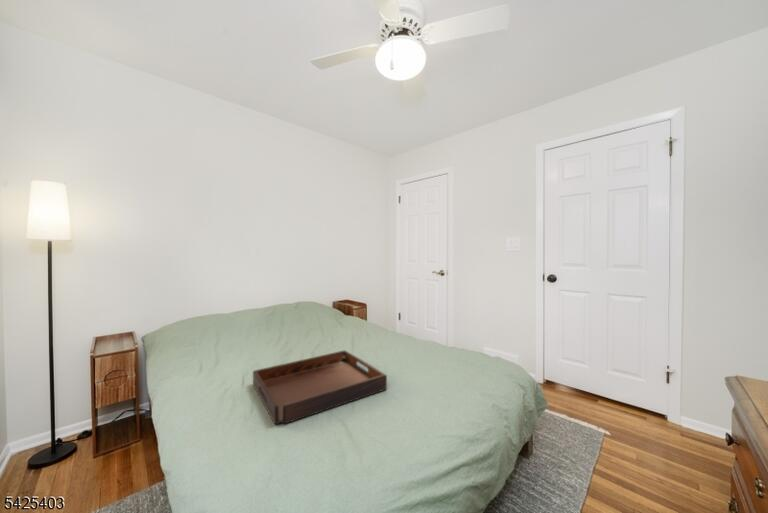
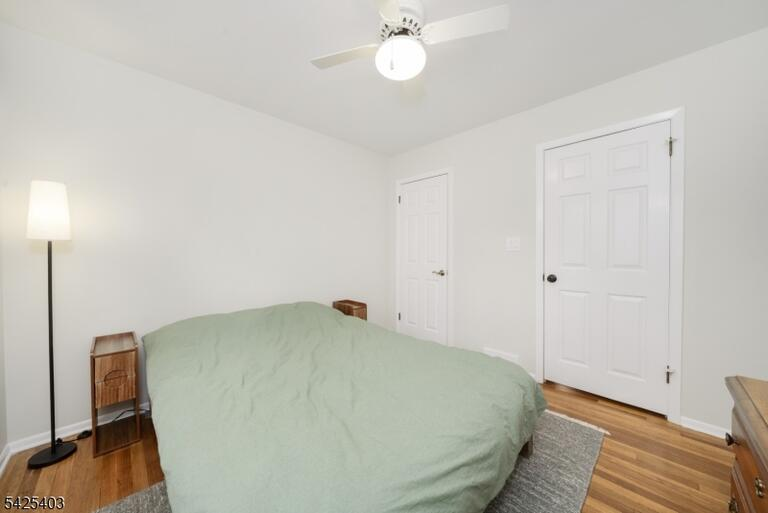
- serving tray [252,349,388,425]
